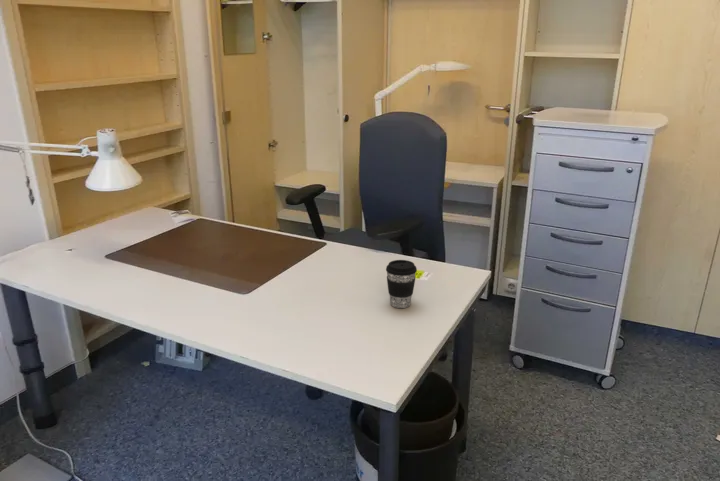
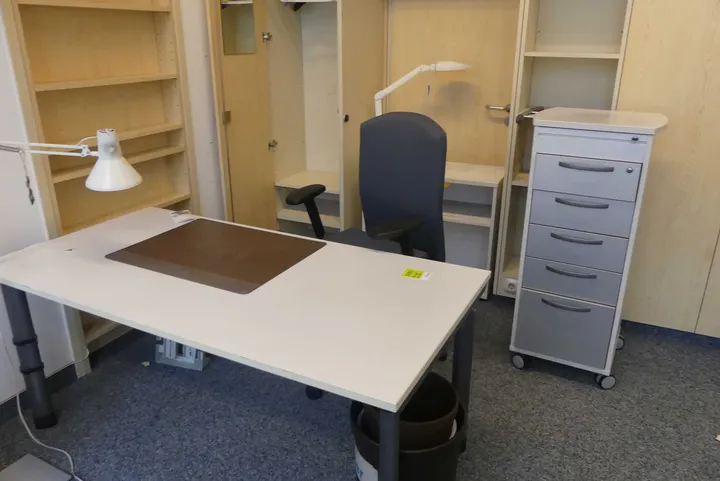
- coffee cup [385,259,418,309]
